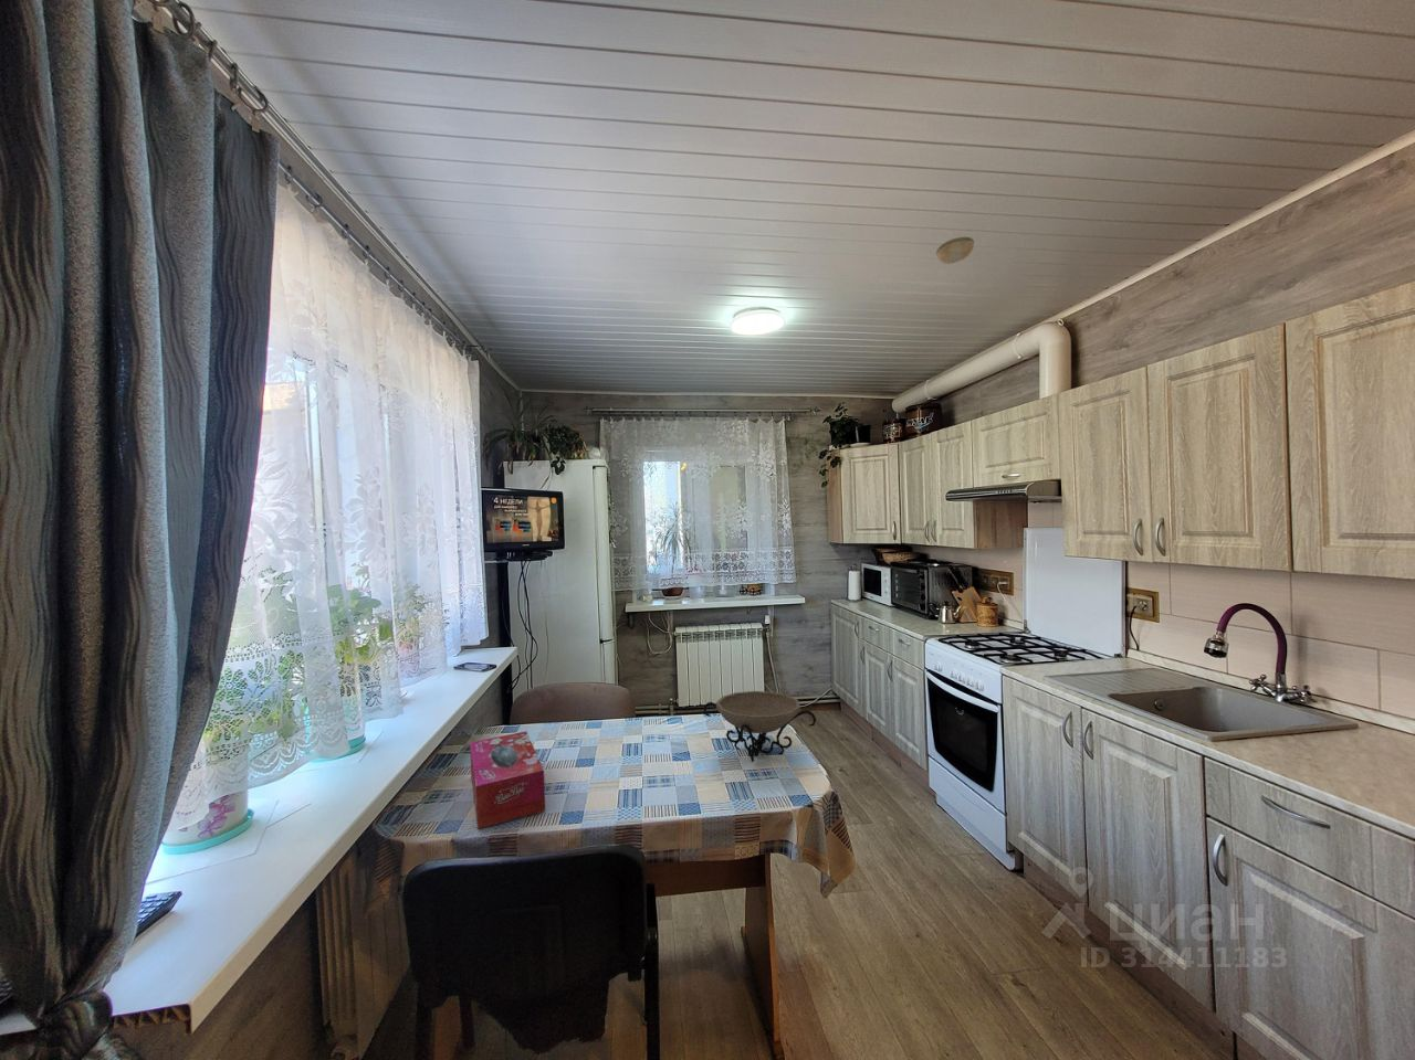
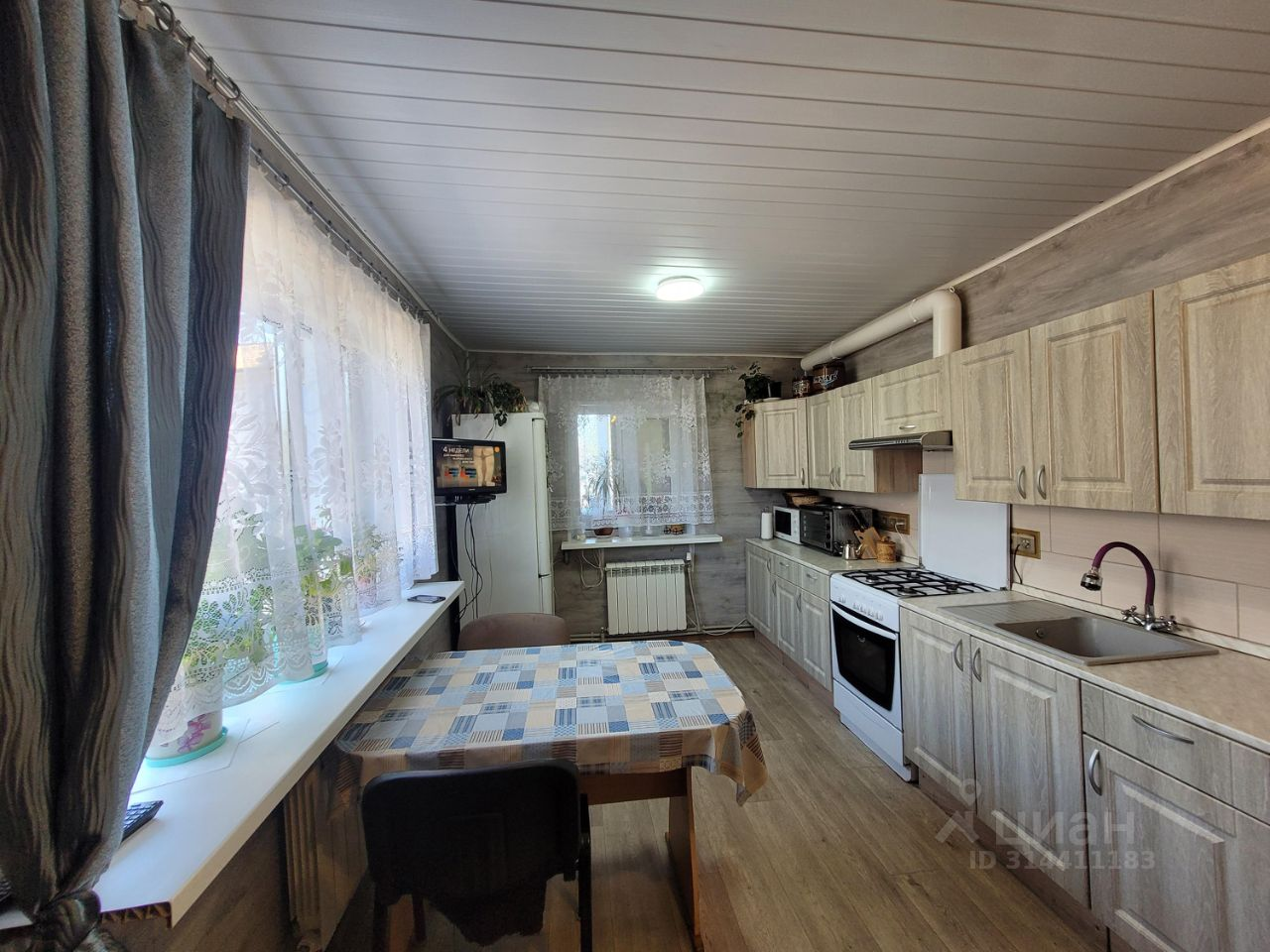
- tissue box [469,729,546,830]
- decorative bowl [702,690,817,763]
- smoke detector [935,236,975,265]
